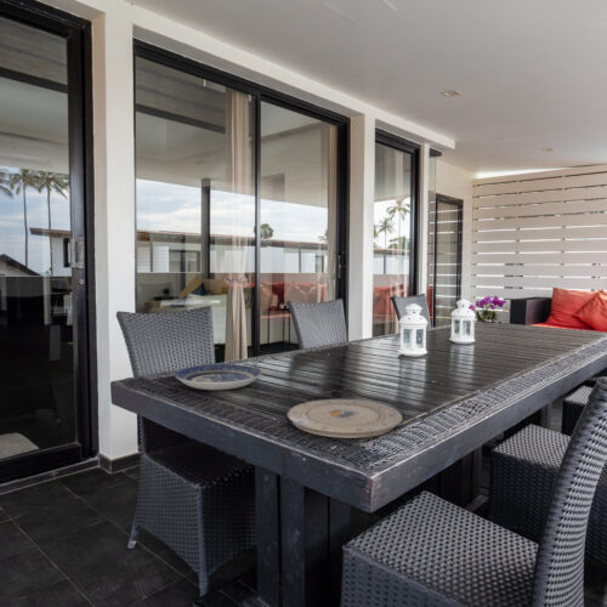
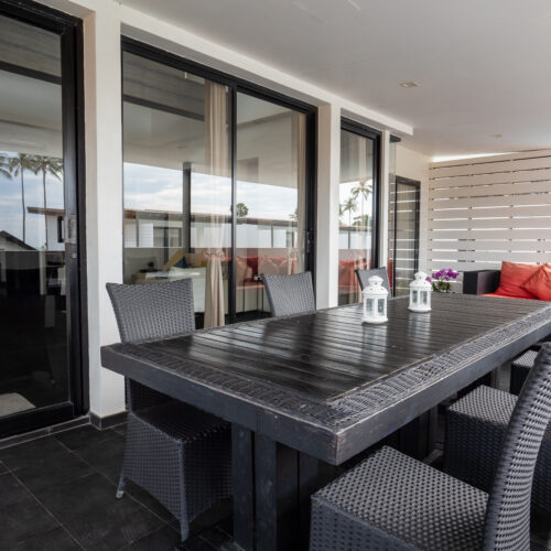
- plate [285,398,403,439]
- plate [175,363,262,391]
